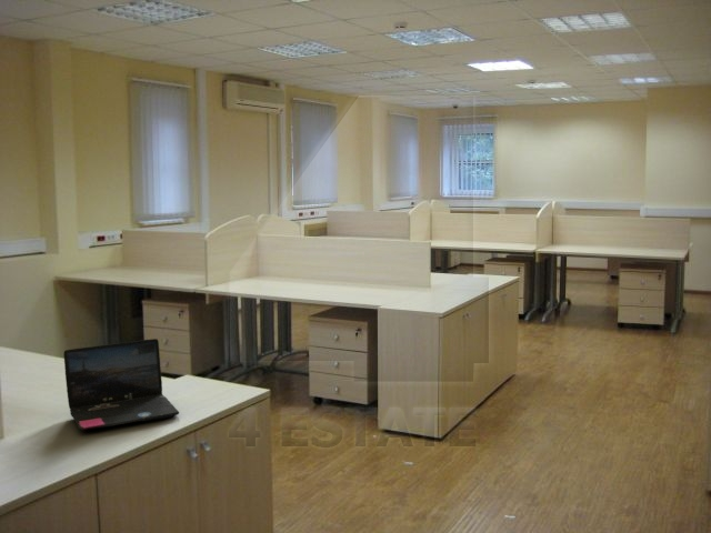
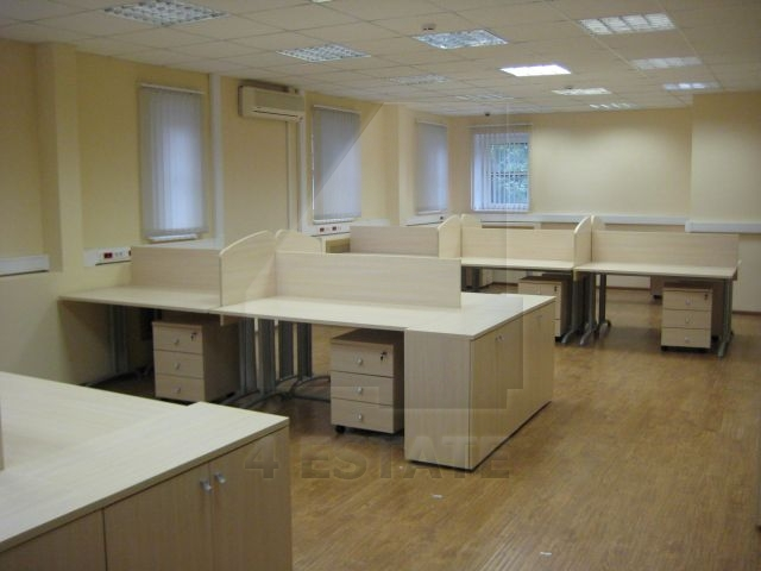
- laptop [62,338,180,432]
